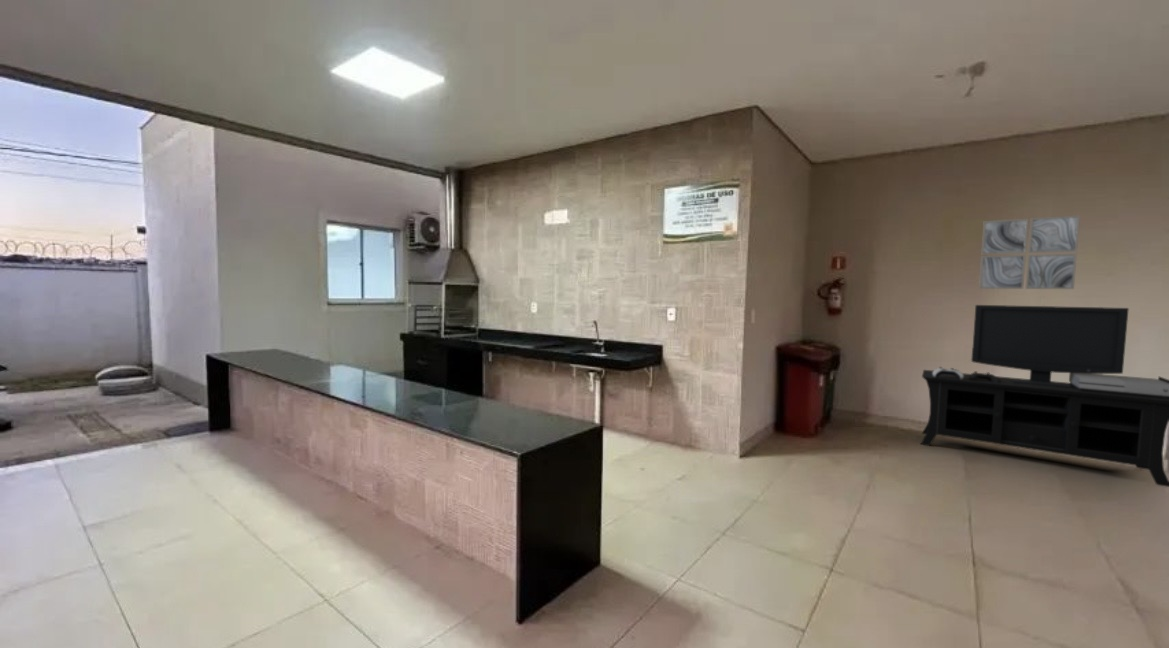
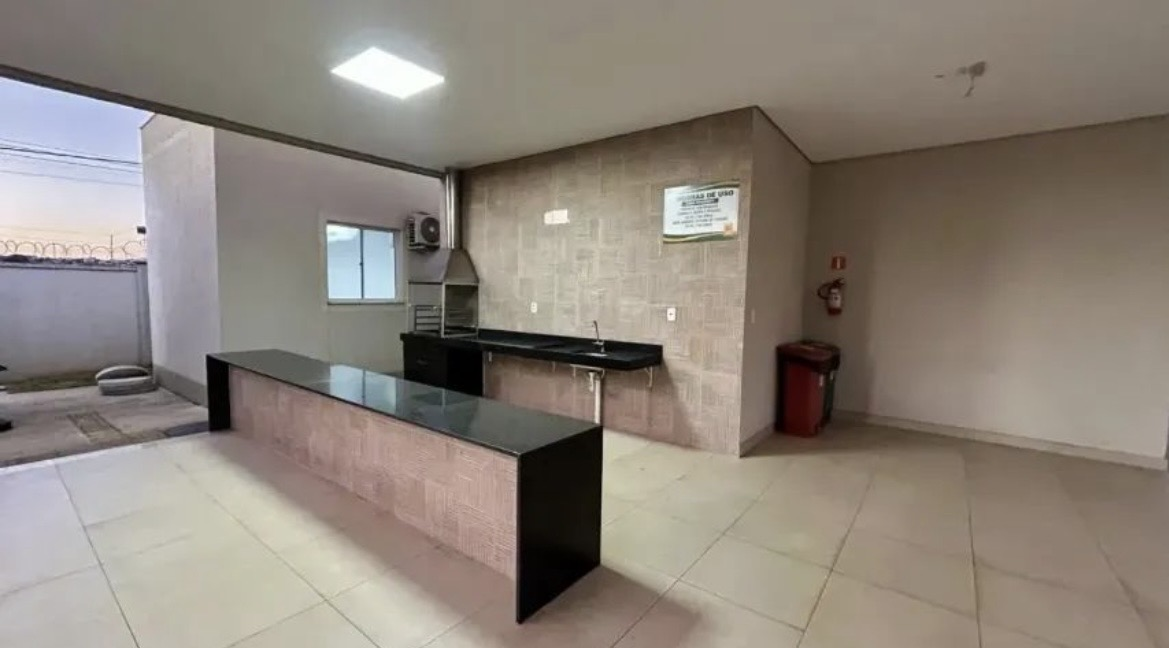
- wall art [978,215,1081,290]
- media console [920,304,1169,488]
